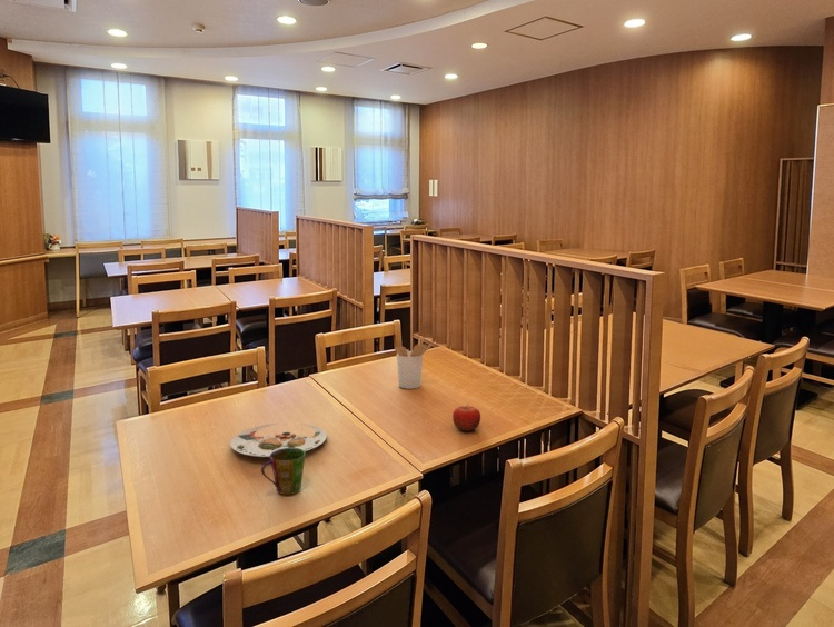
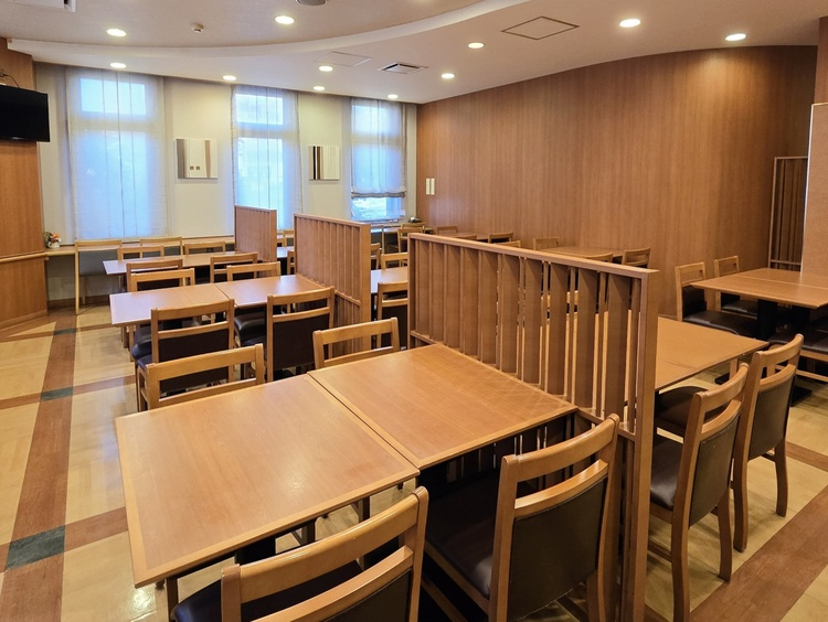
- plate [229,422,328,458]
- cup [260,448,307,496]
- utensil holder [395,336,434,390]
- fruit [451,404,481,432]
